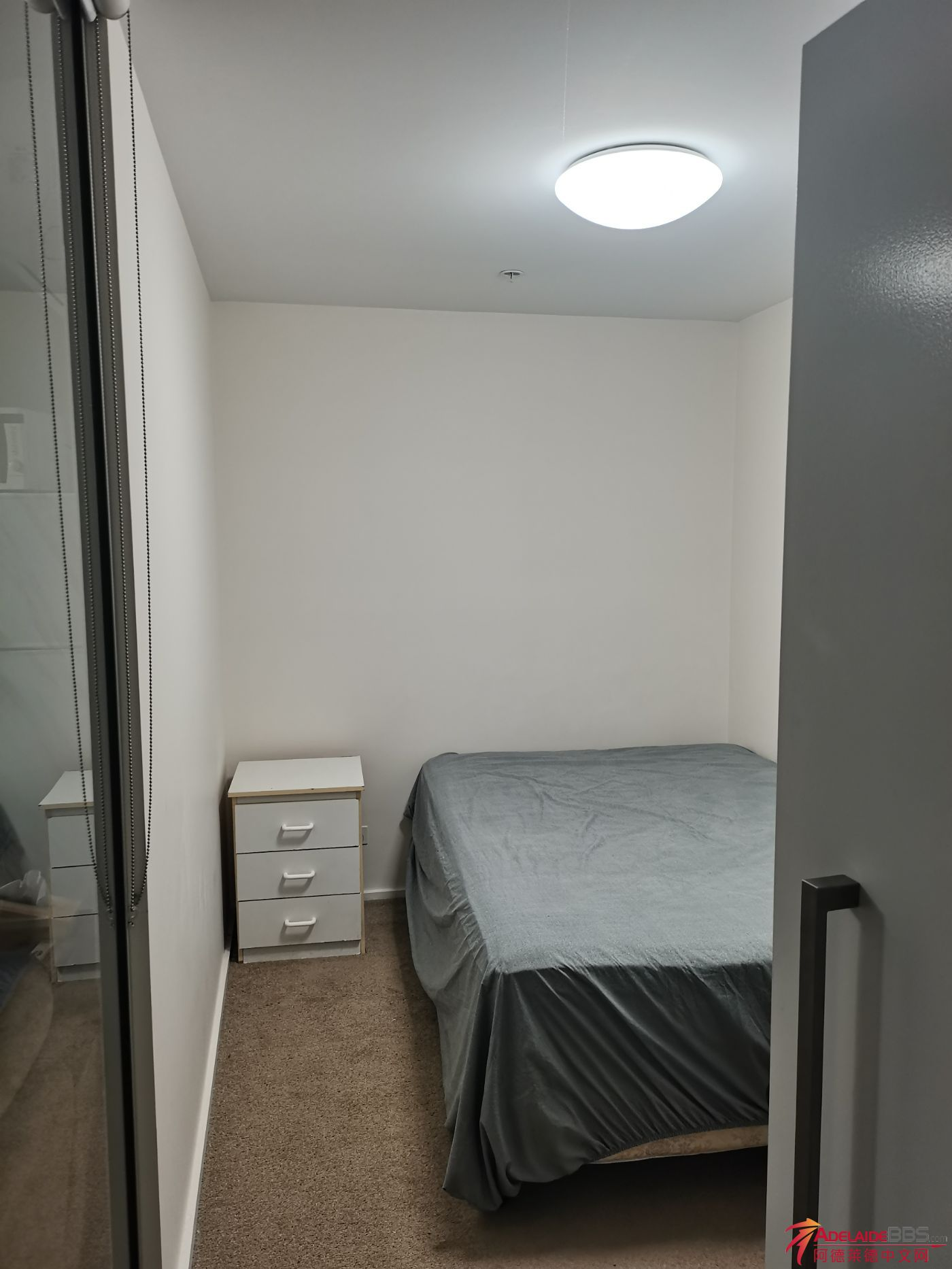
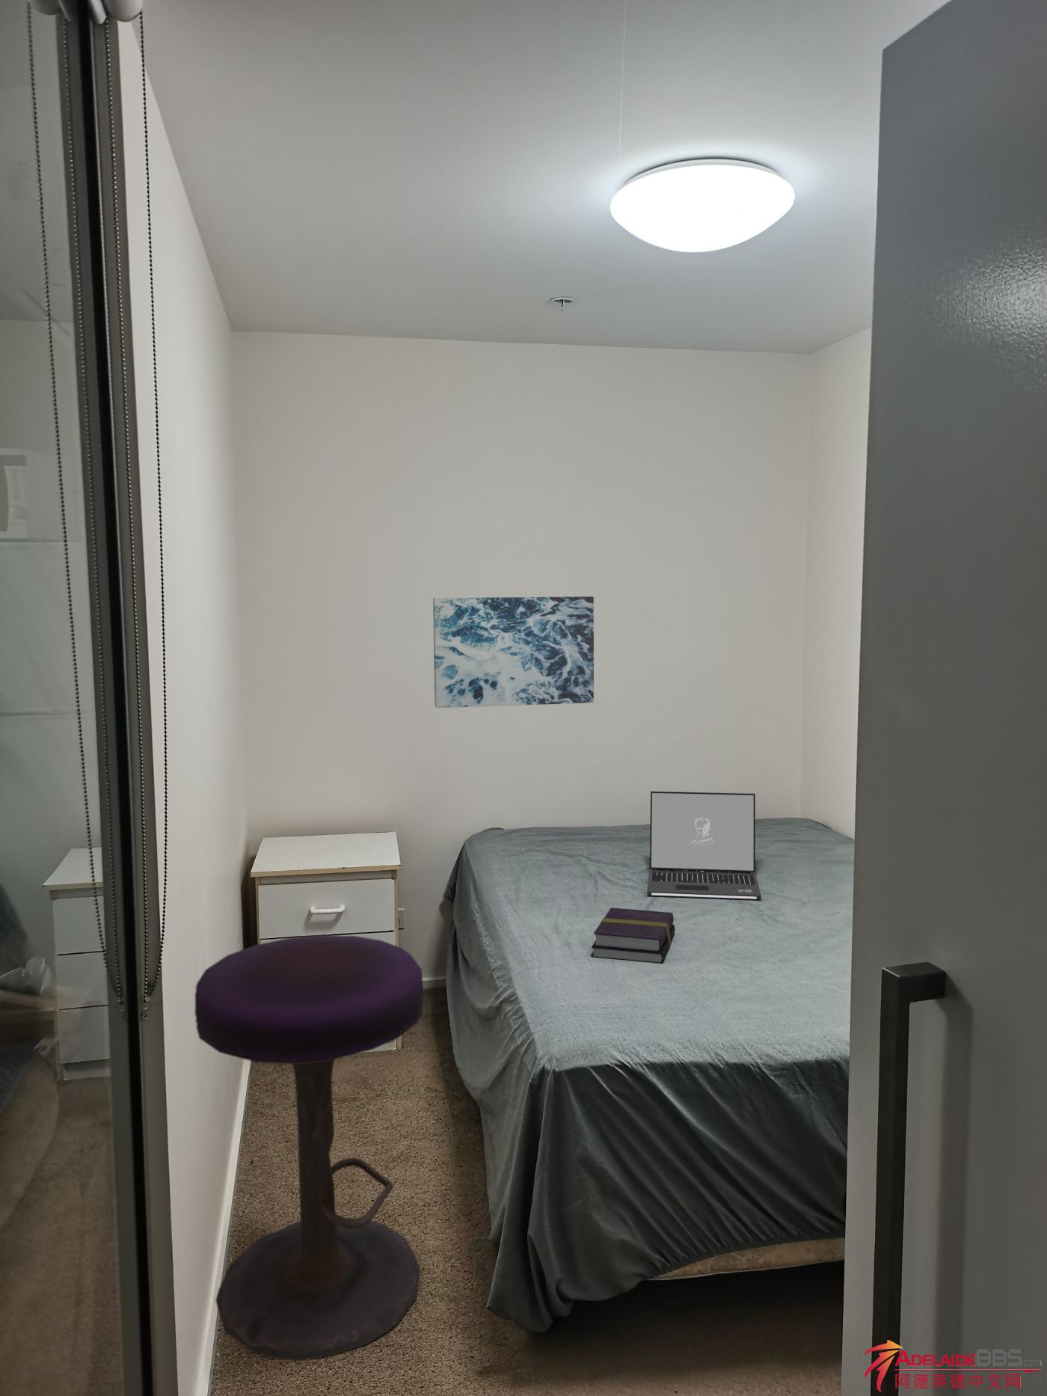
+ book [591,906,676,965]
+ wall art [432,595,595,708]
+ stool [195,934,425,1361]
+ laptop [647,791,762,901]
